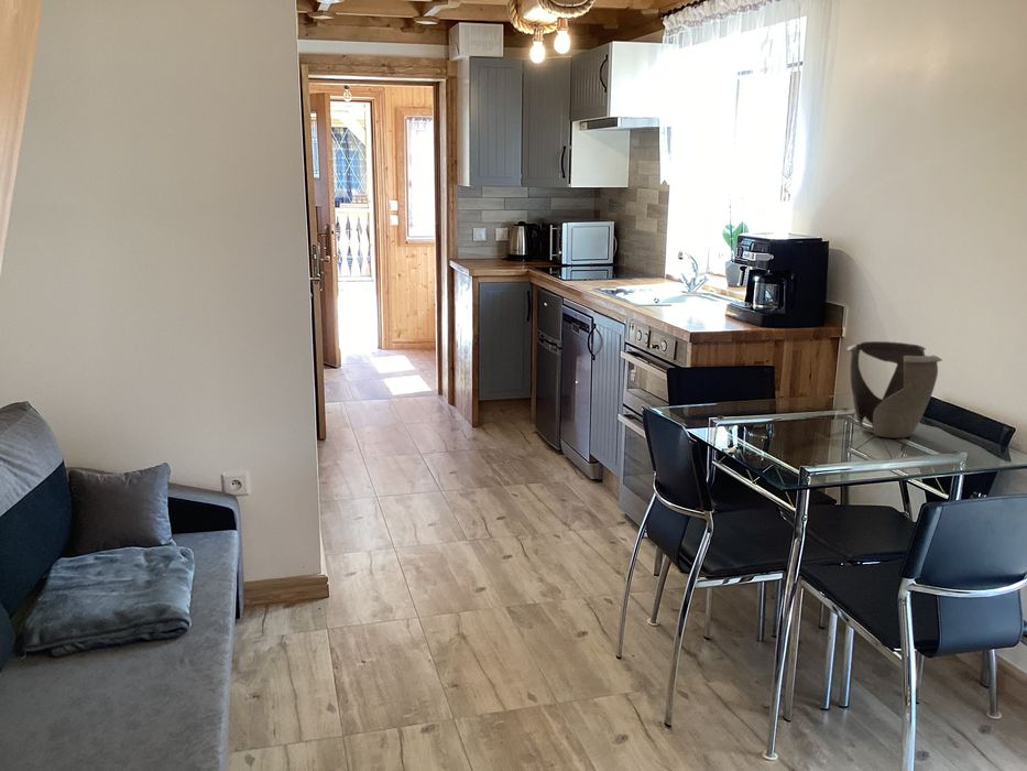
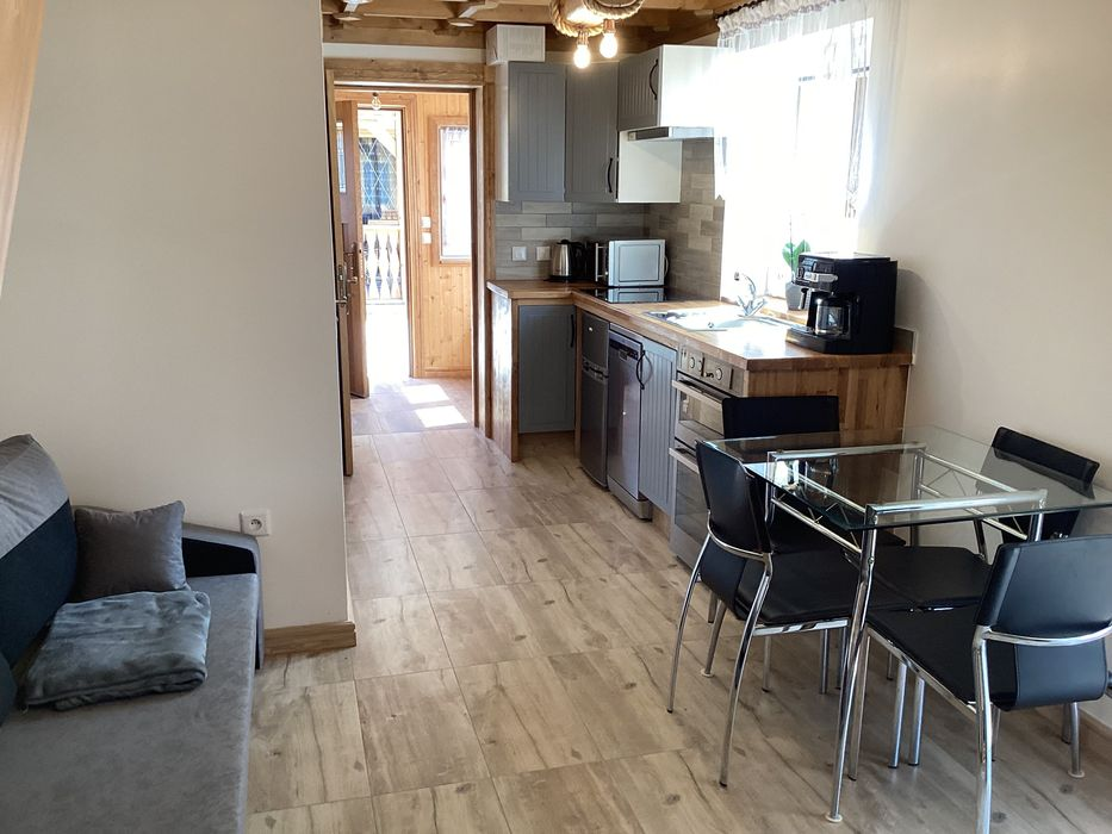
- decorative bowl [845,340,943,439]
